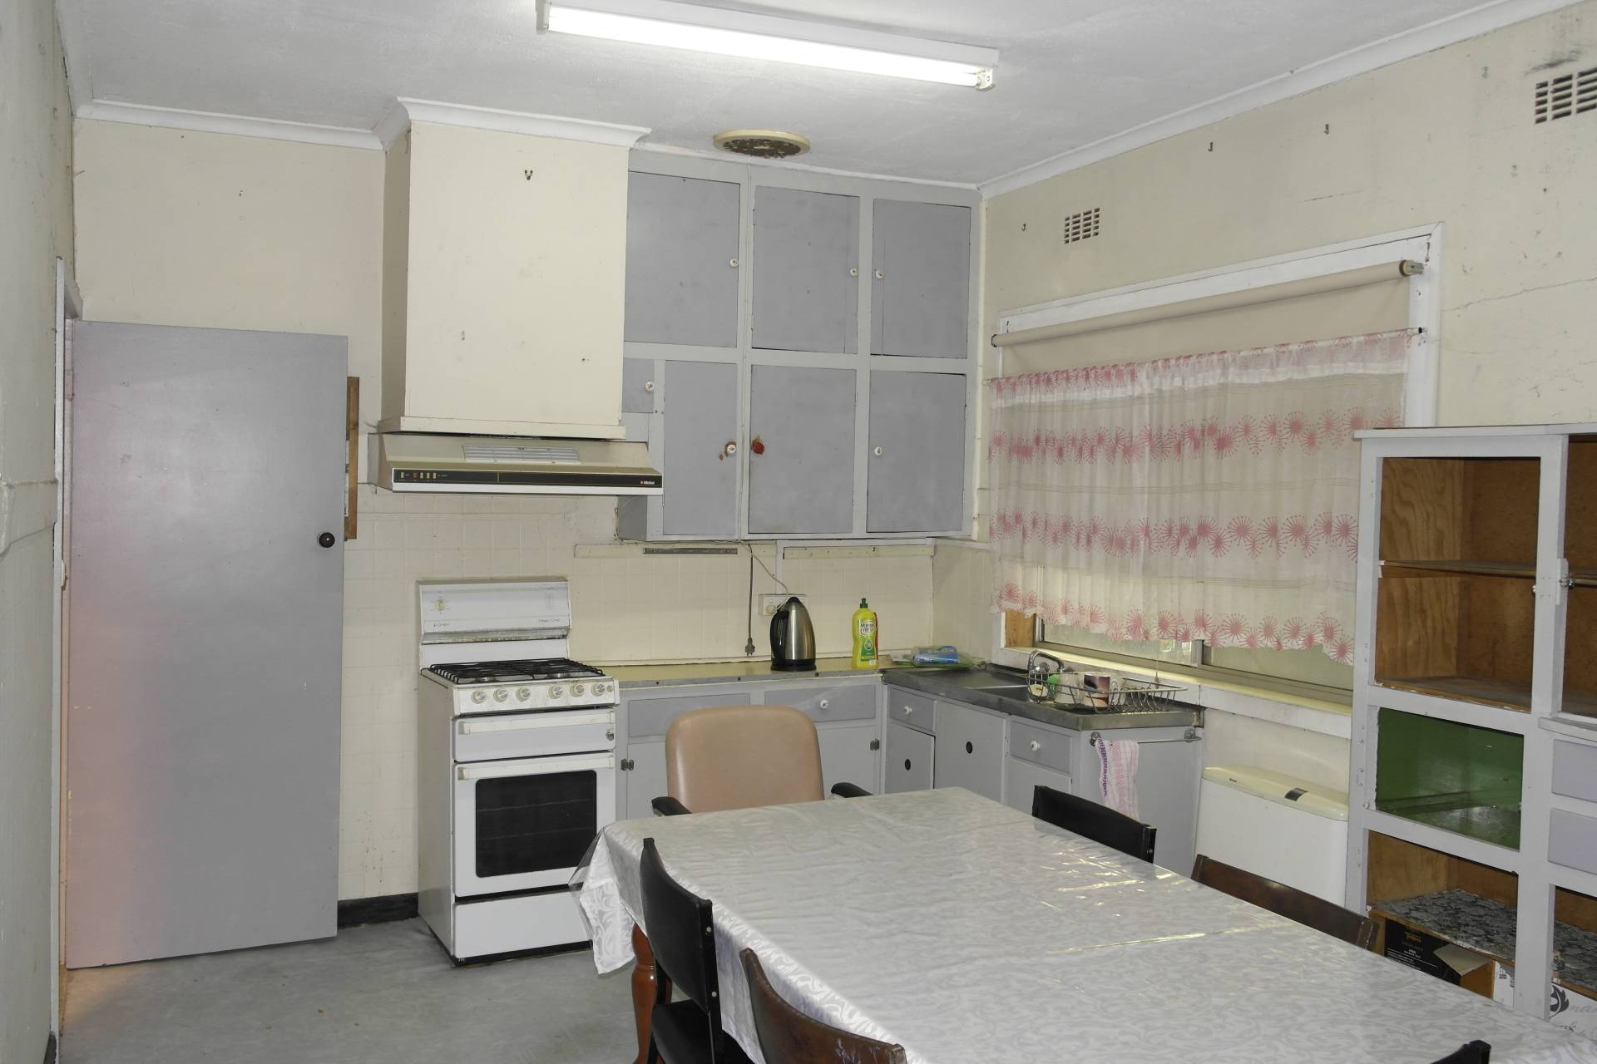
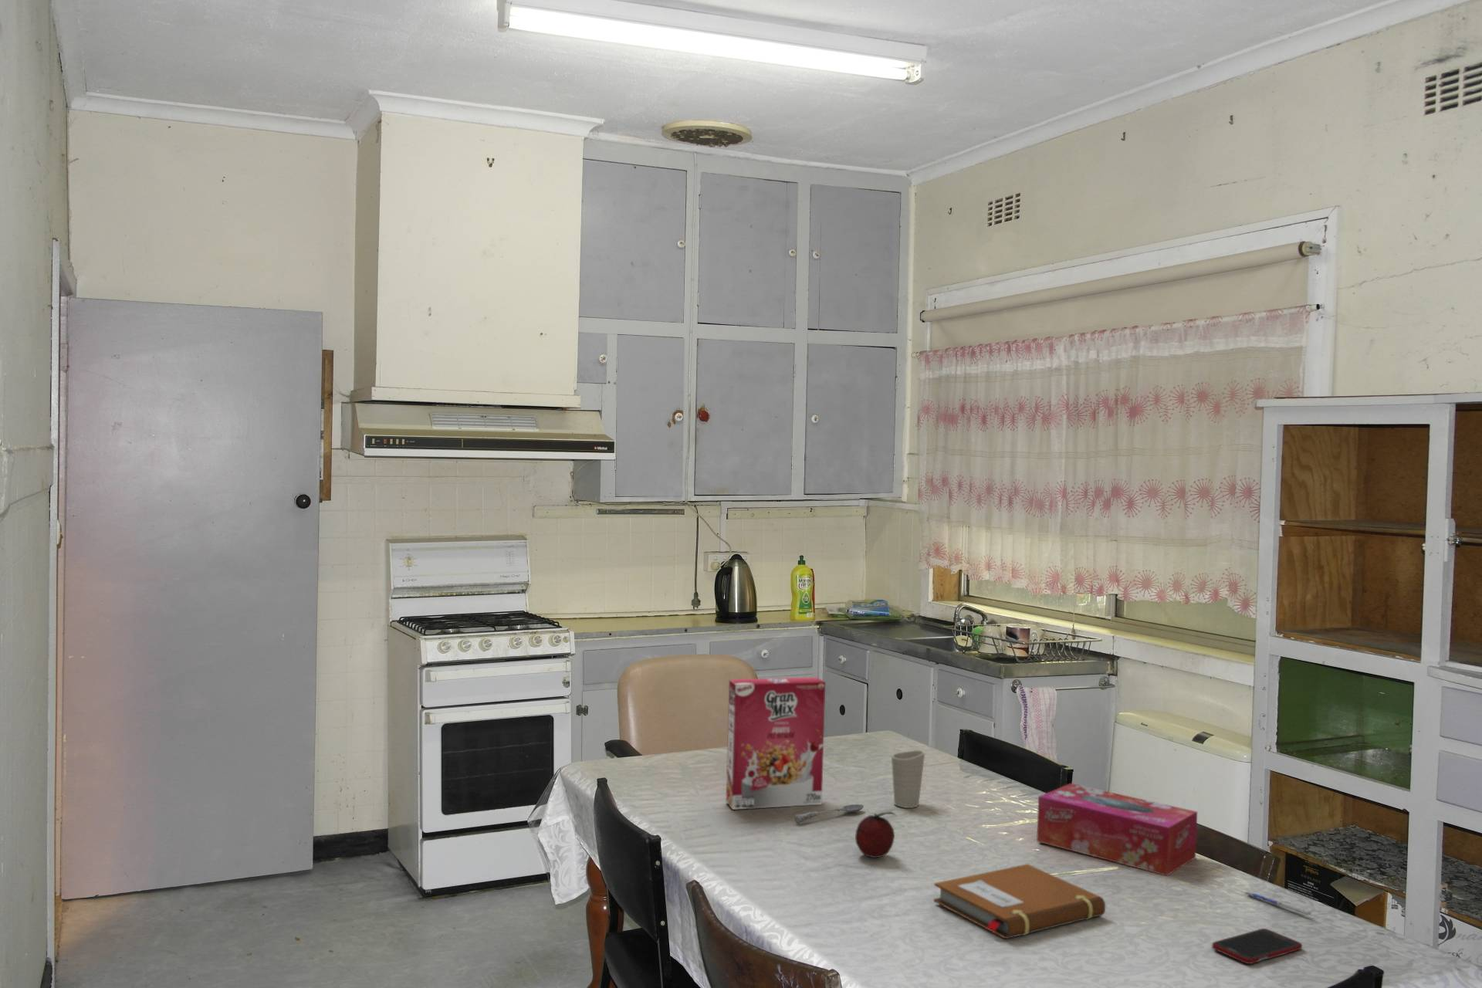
+ notebook [933,863,1106,939]
+ cup [891,750,925,809]
+ soupspoon [794,804,864,824]
+ cell phone [1211,927,1303,965]
+ pen [1244,891,1312,916]
+ cereal box [726,676,826,810]
+ tissue box [1035,783,1198,877]
+ fruit [855,810,898,858]
